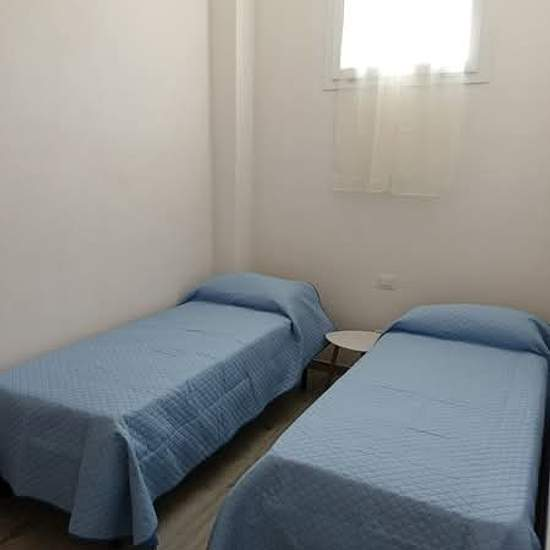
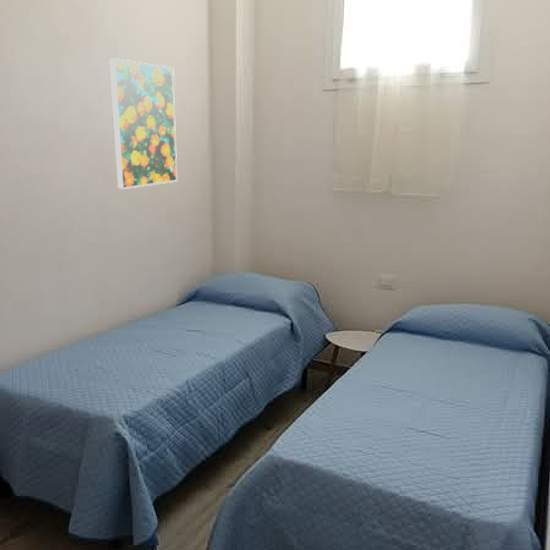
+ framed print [108,57,178,190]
